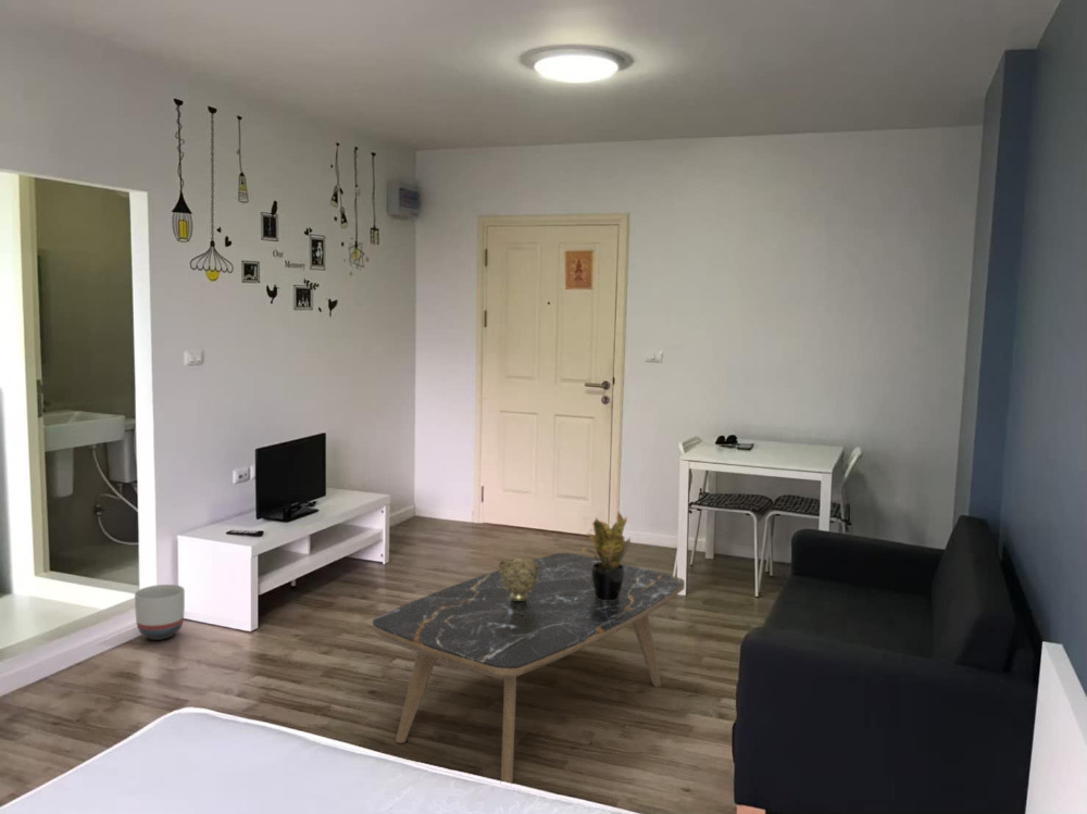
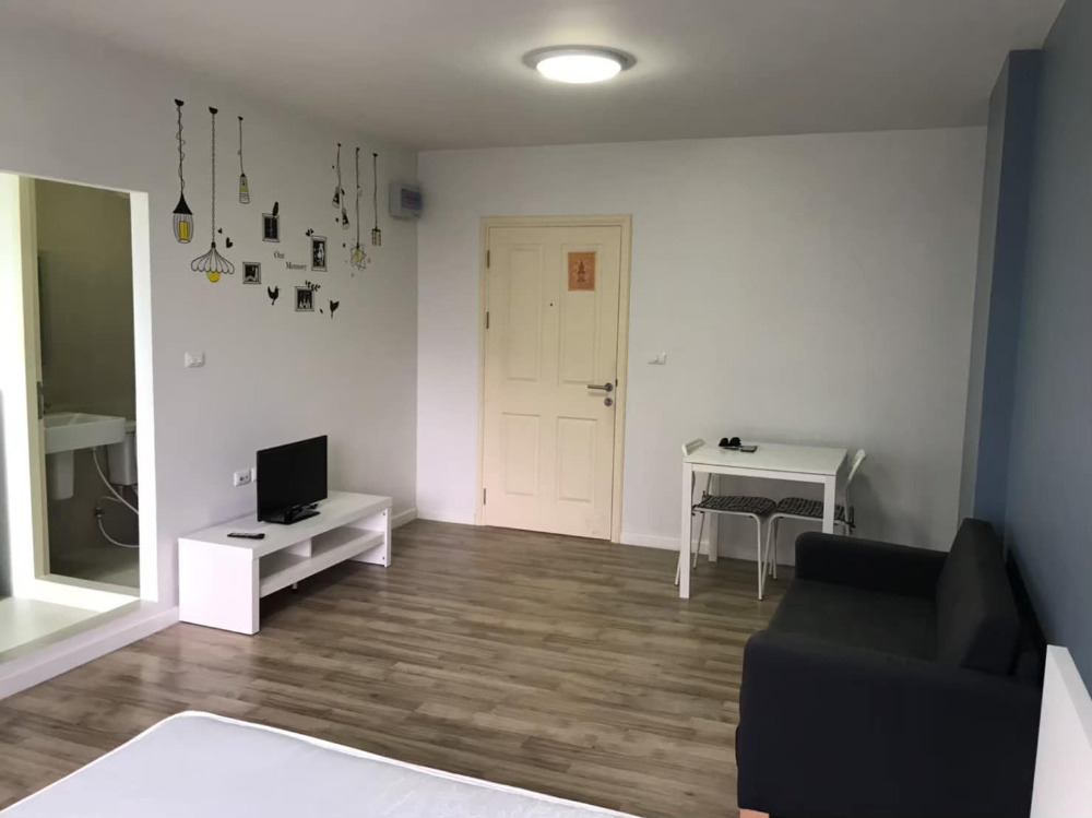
- potted plant [579,511,632,601]
- decorative bowl [498,556,539,601]
- coffee table [372,552,686,785]
- planter [134,584,186,641]
